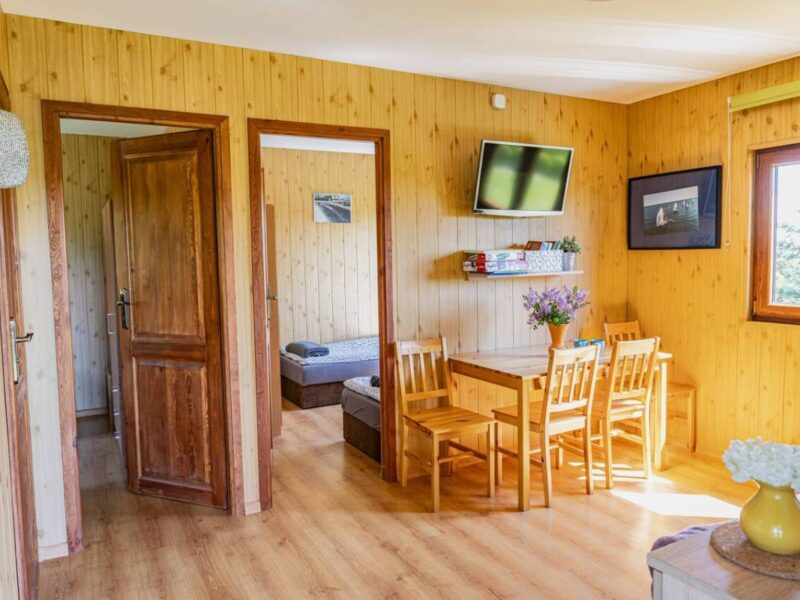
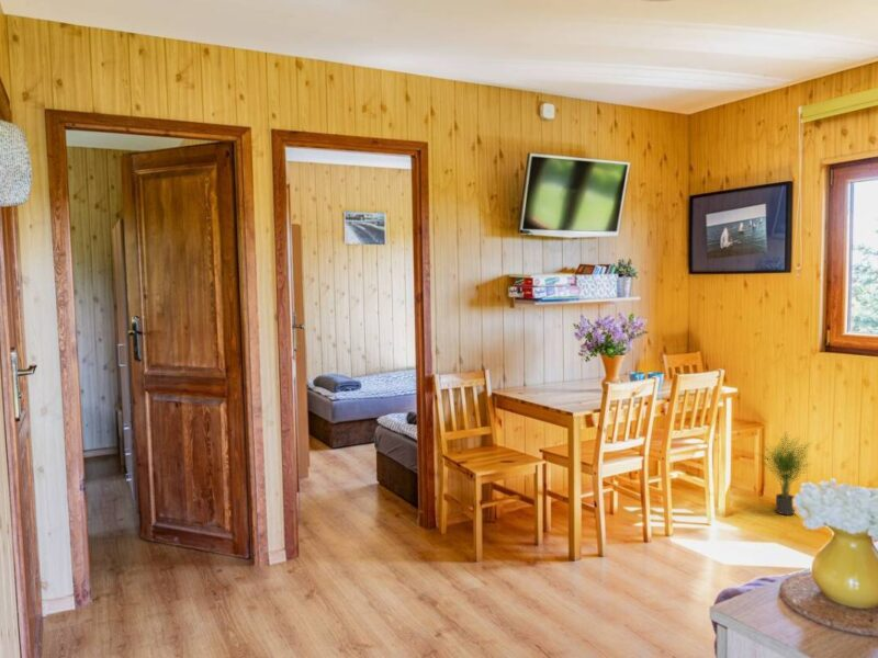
+ potted plant [756,430,812,517]
